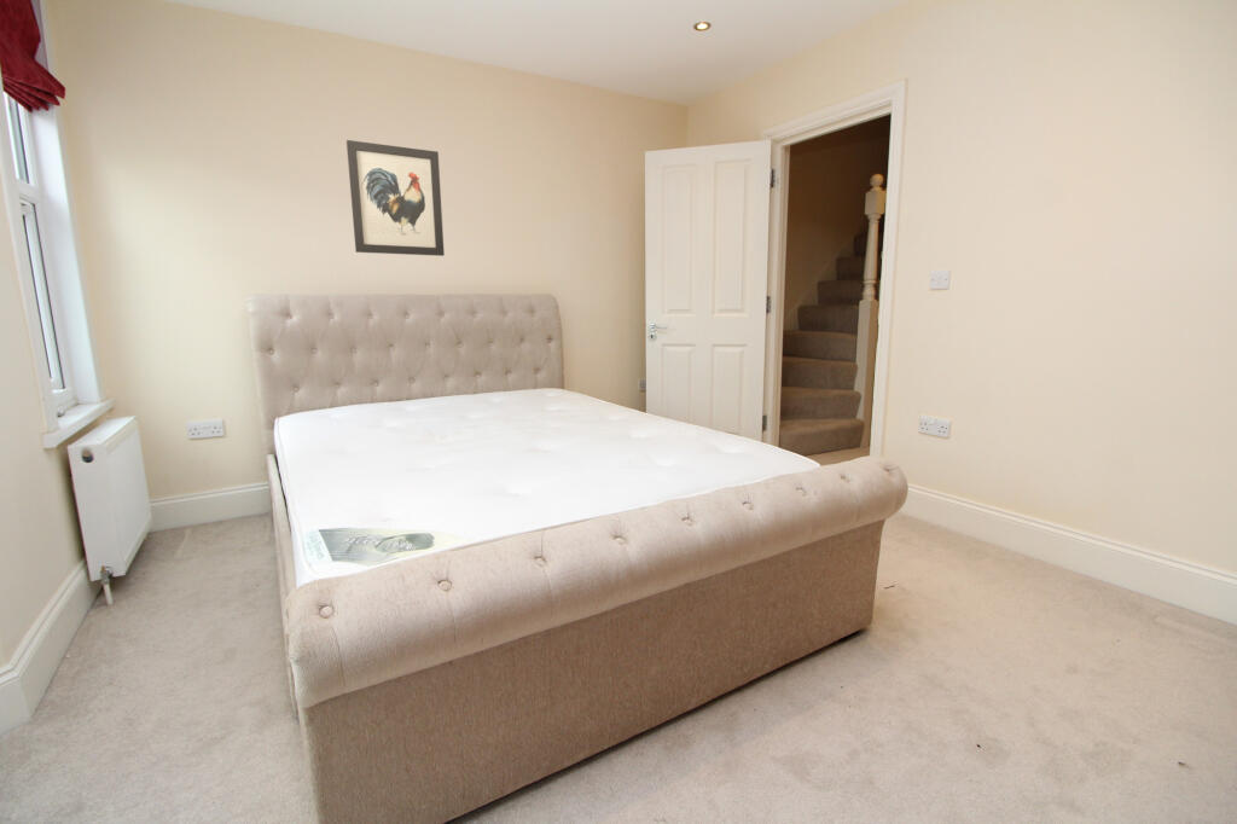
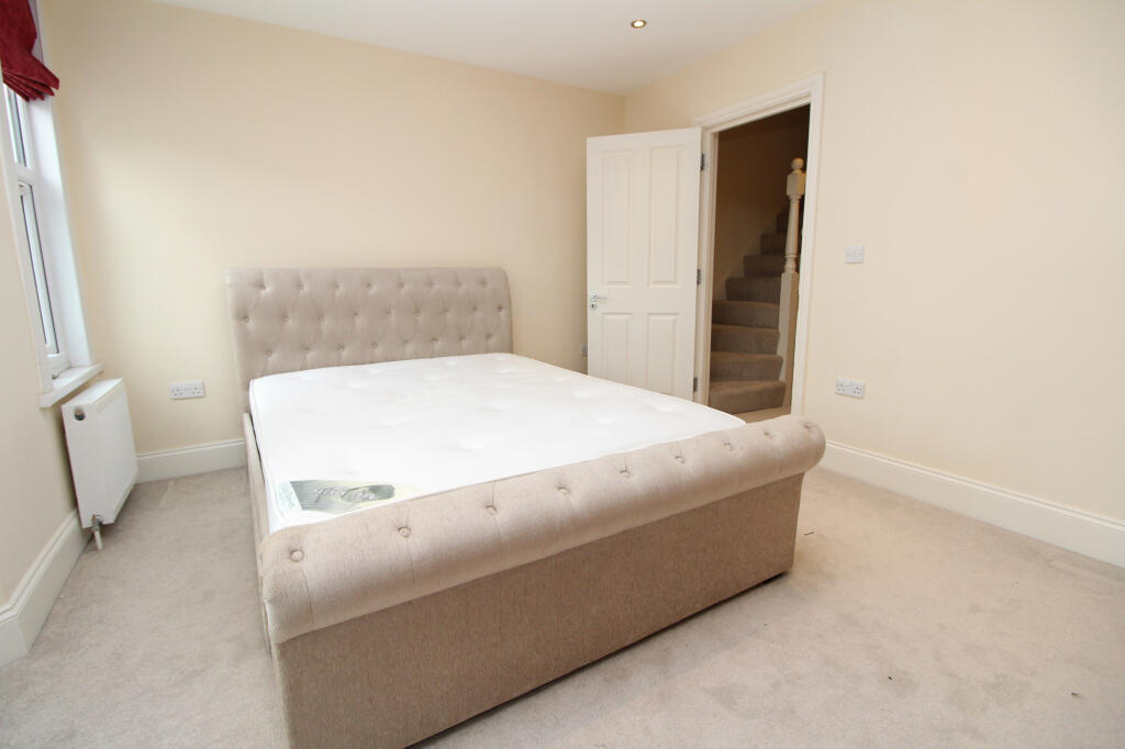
- wall art [345,139,446,257]
